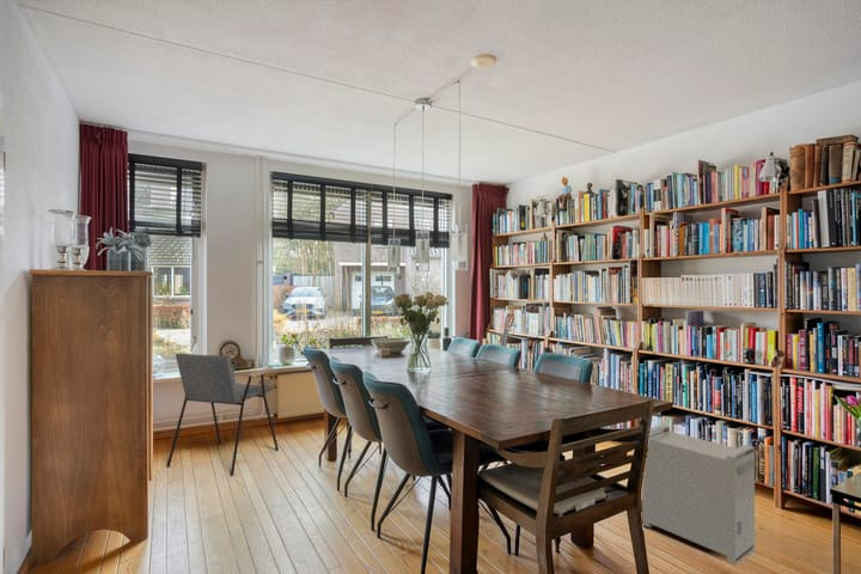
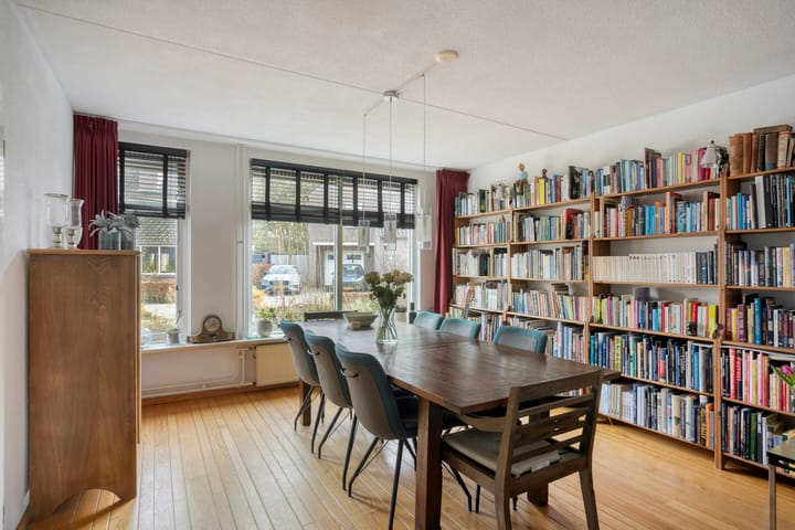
- storage bin [641,423,756,567]
- armchair [166,353,280,476]
